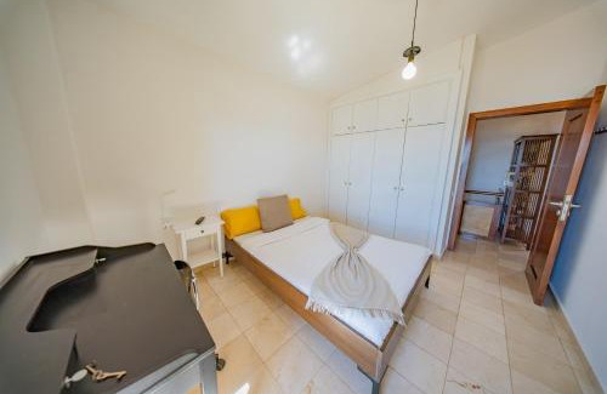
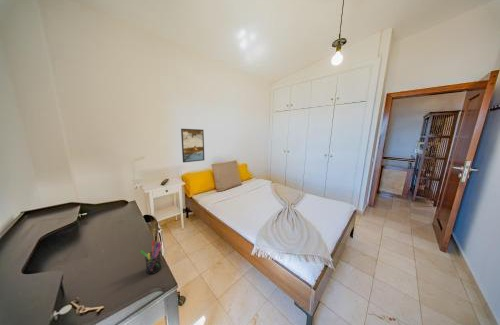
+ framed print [180,128,205,164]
+ pen holder [139,240,162,275]
